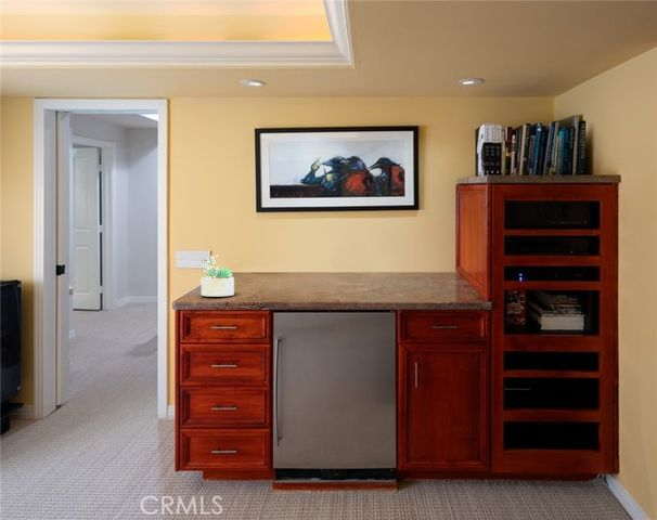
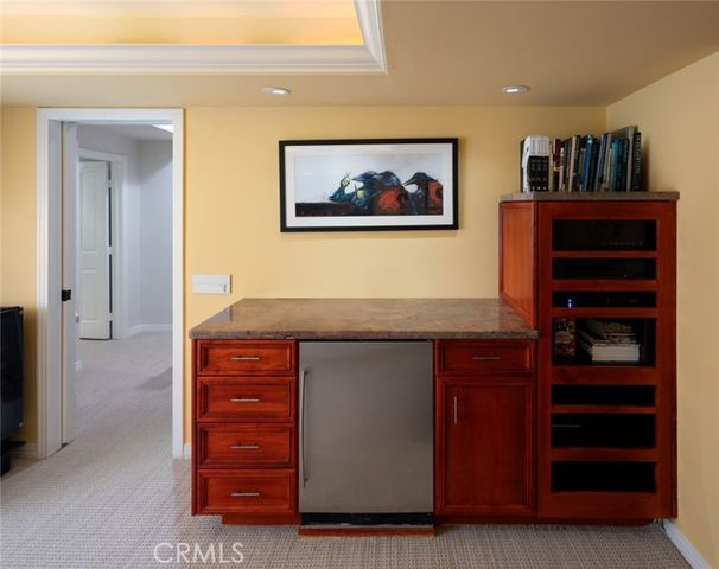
- succulent plant [201,253,235,297]
